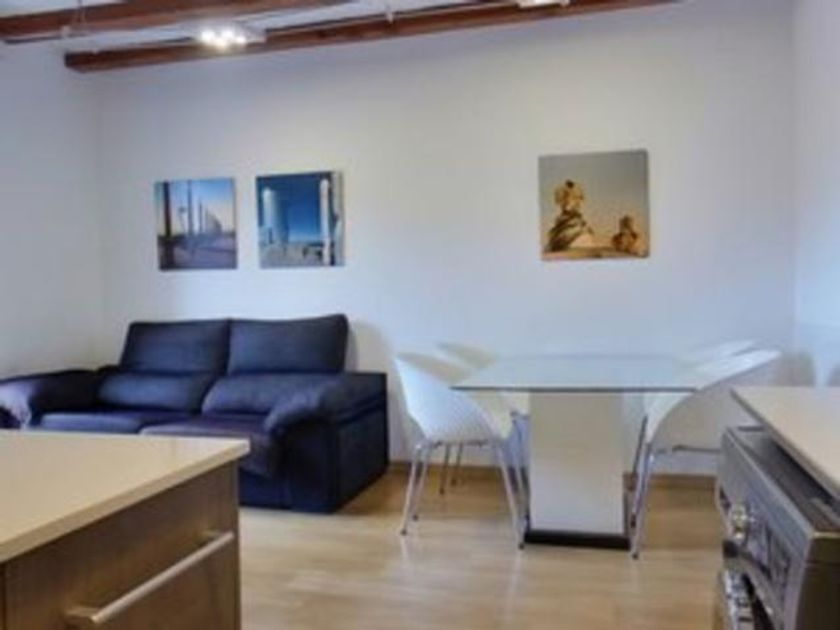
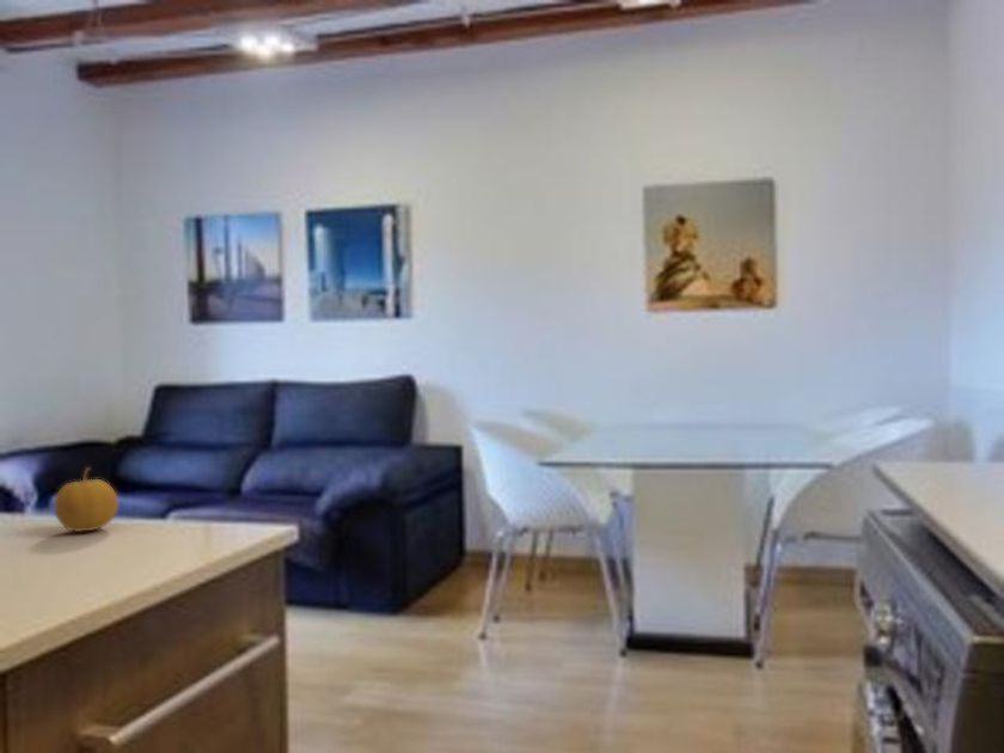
+ fruit [53,466,120,533]
